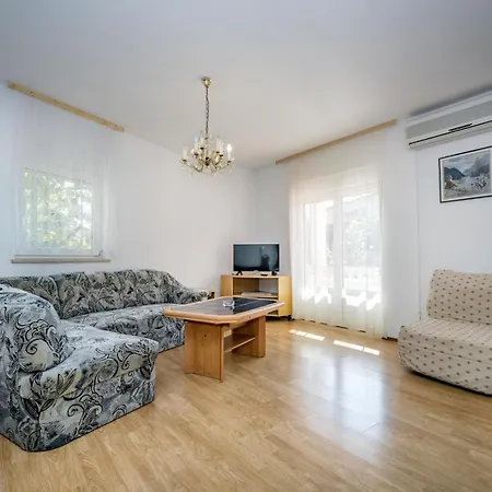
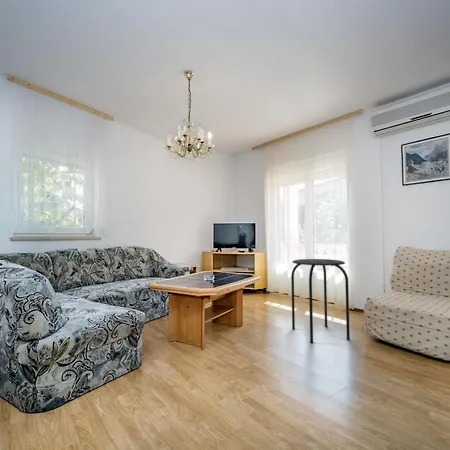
+ stool [290,258,351,344]
